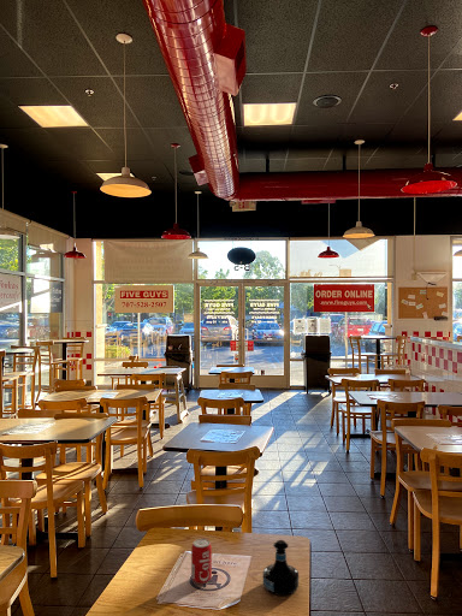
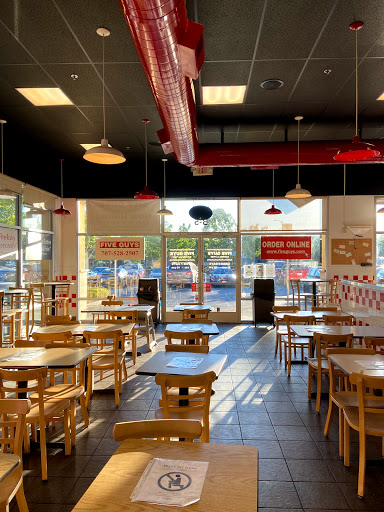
- tequila bottle [262,539,300,597]
- beverage can [190,538,213,585]
